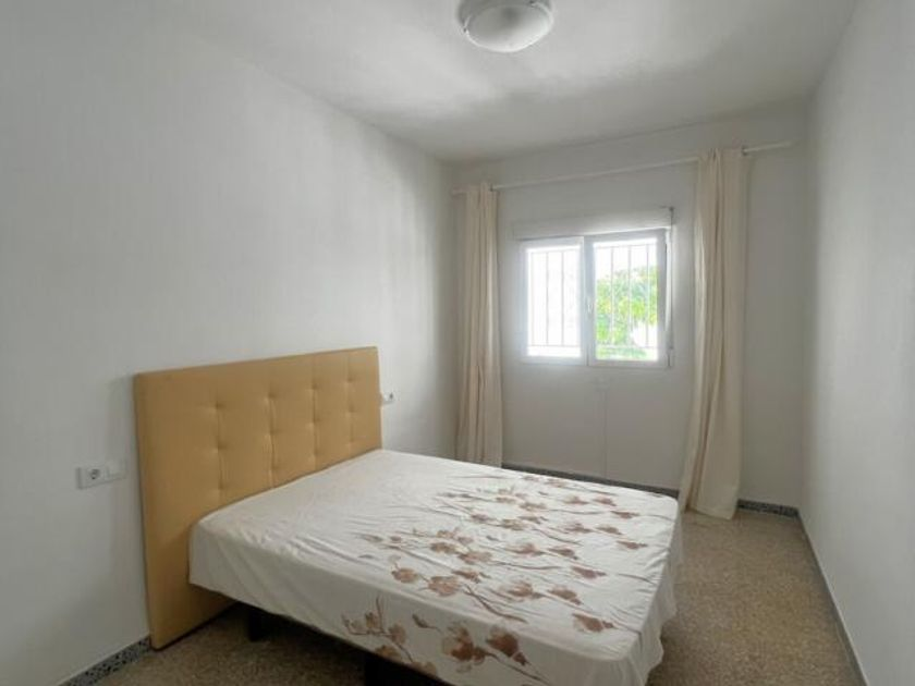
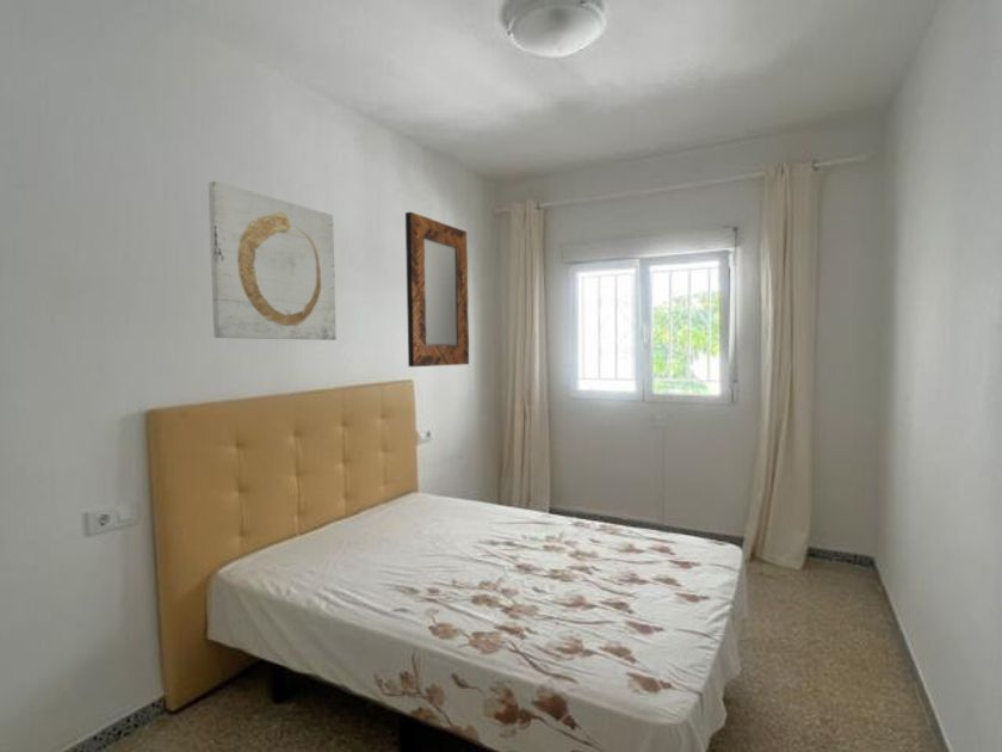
+ wall art [208,180,338,341]
+ home mirror [404,211,470,368]
